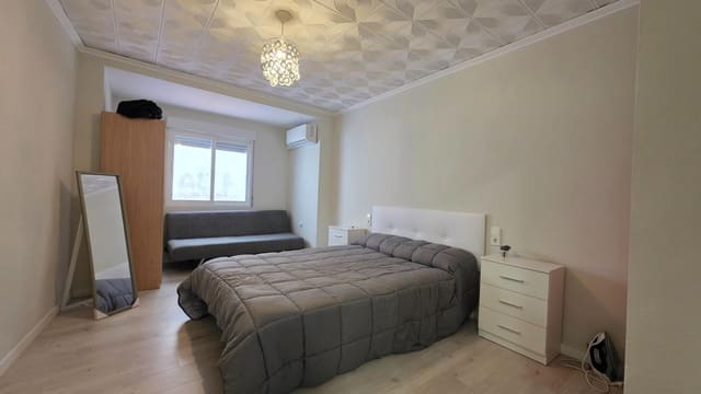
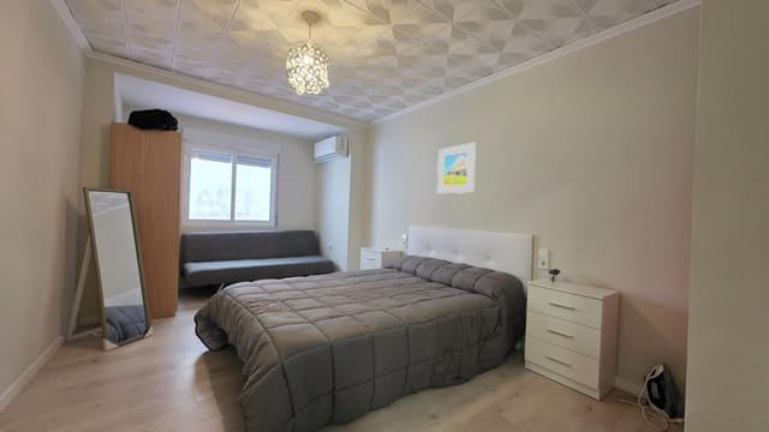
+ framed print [436,142,477,194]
